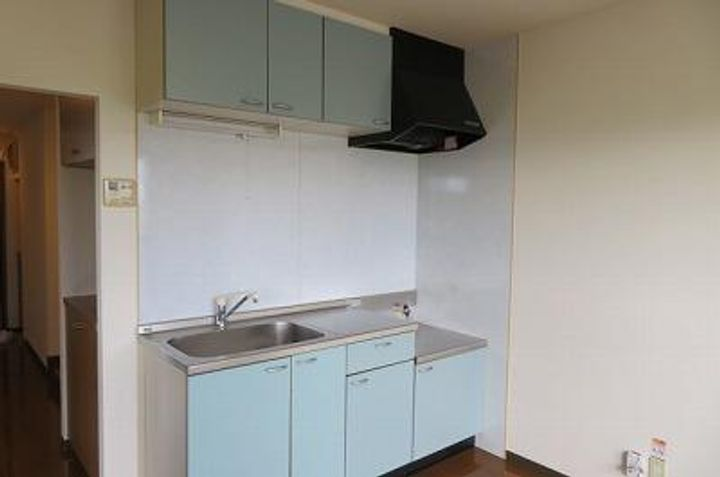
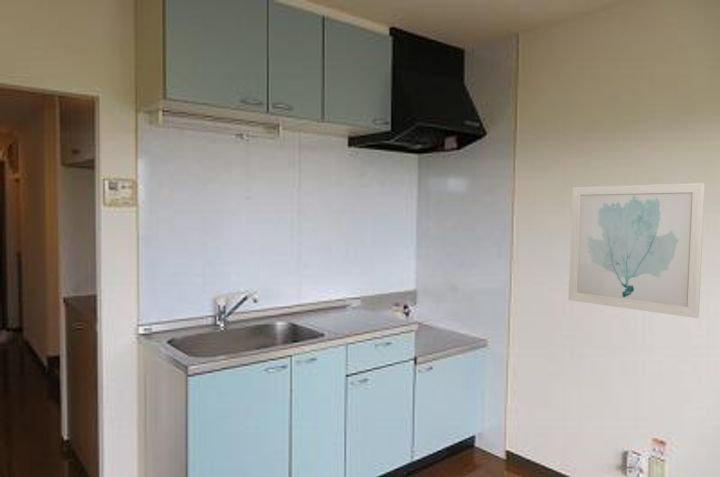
+ wall art [568,182,706,319]
